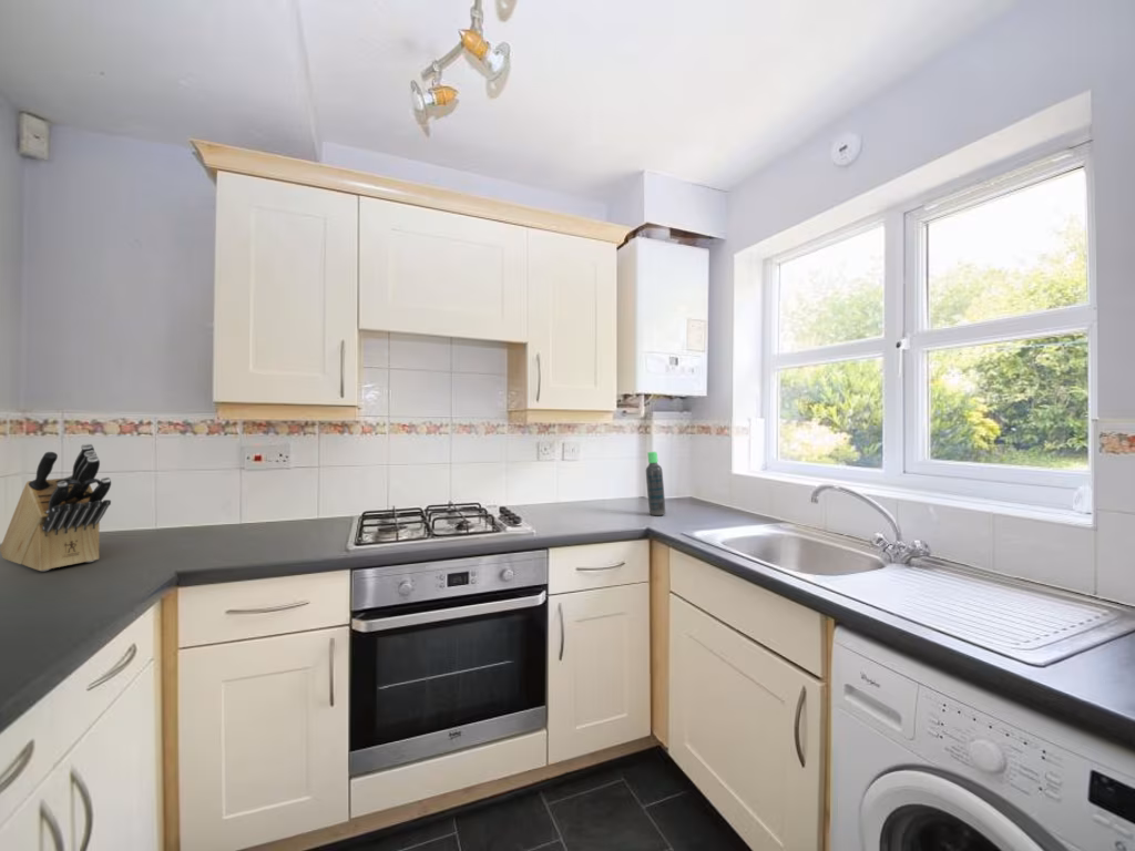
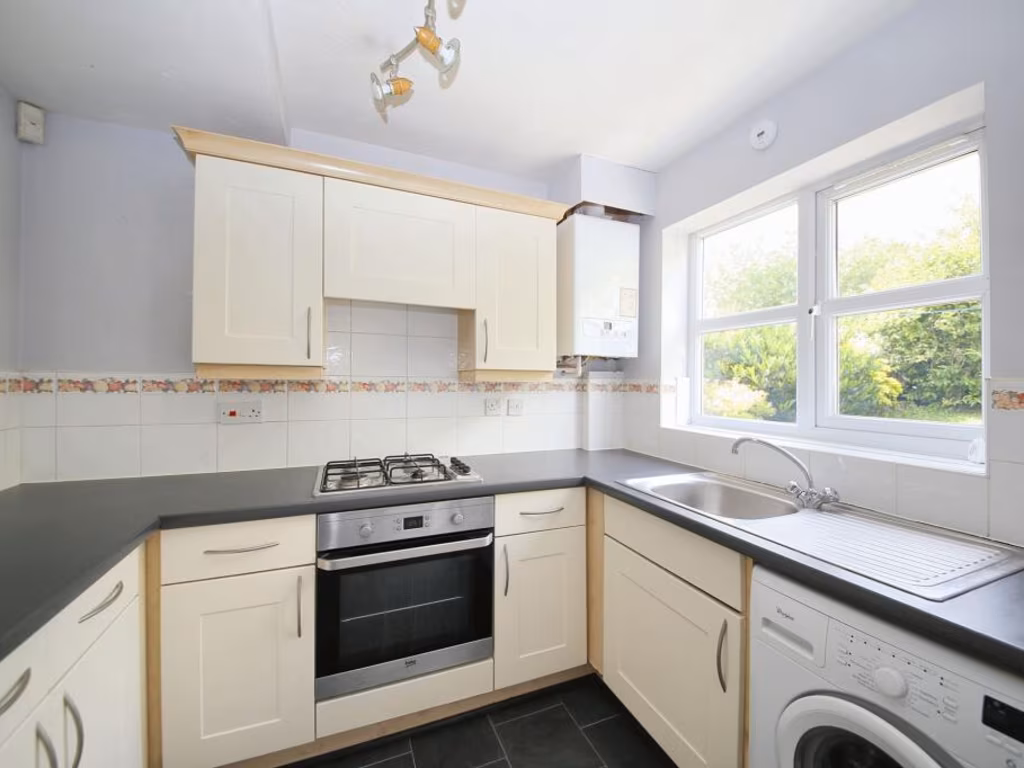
- knife block [0,442,112,572]
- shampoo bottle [645,451,666,516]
